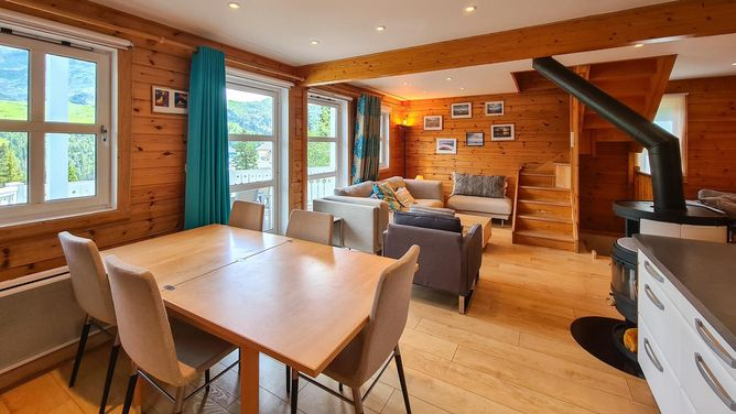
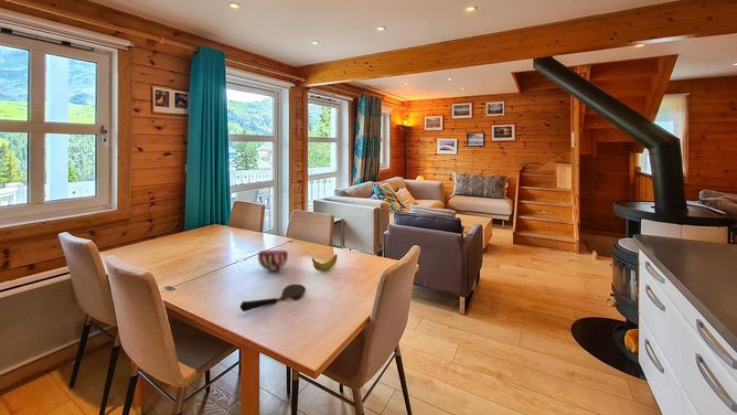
+ spoon [239,284,307,312]
+ decorative bowl [257,249,289,272]
+ banana [311,253,339,273]
